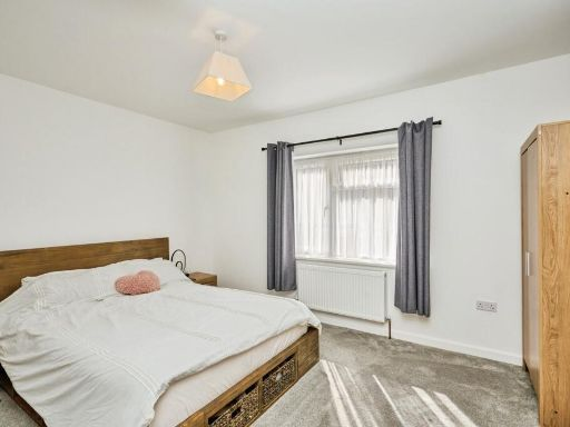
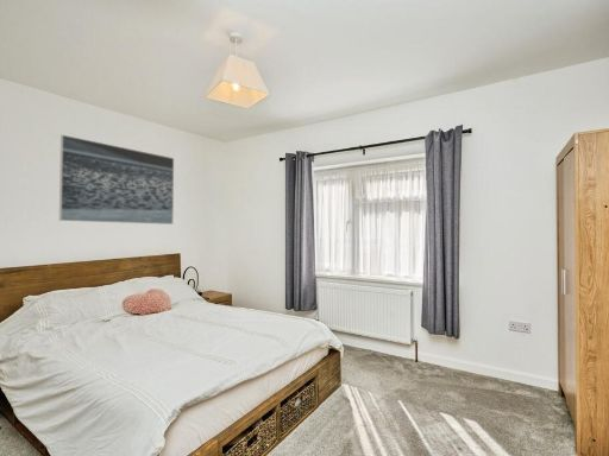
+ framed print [58,134,175,226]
